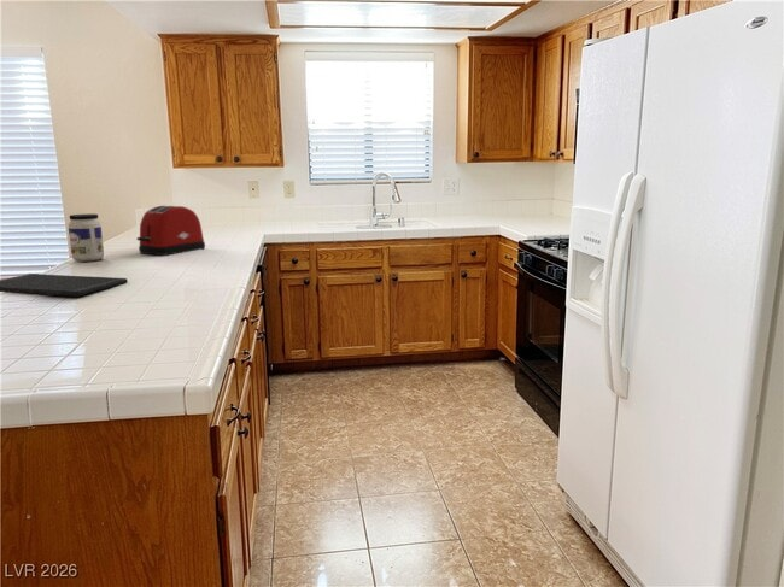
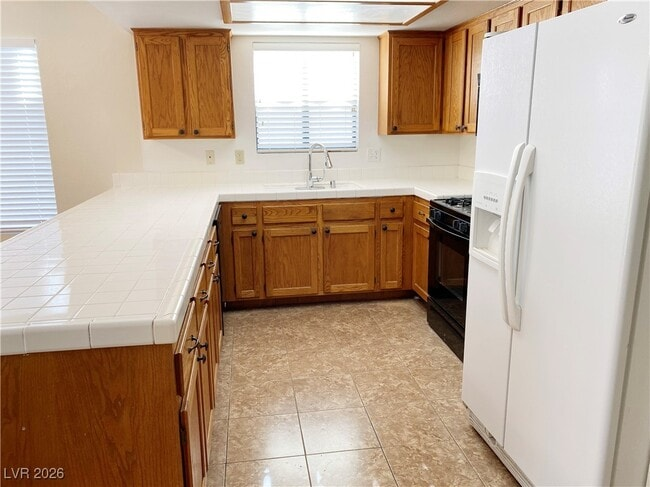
- cutting board [0,272,129,298]
- jar [68,213,105,263]
- toaster [136,205,206,257]
